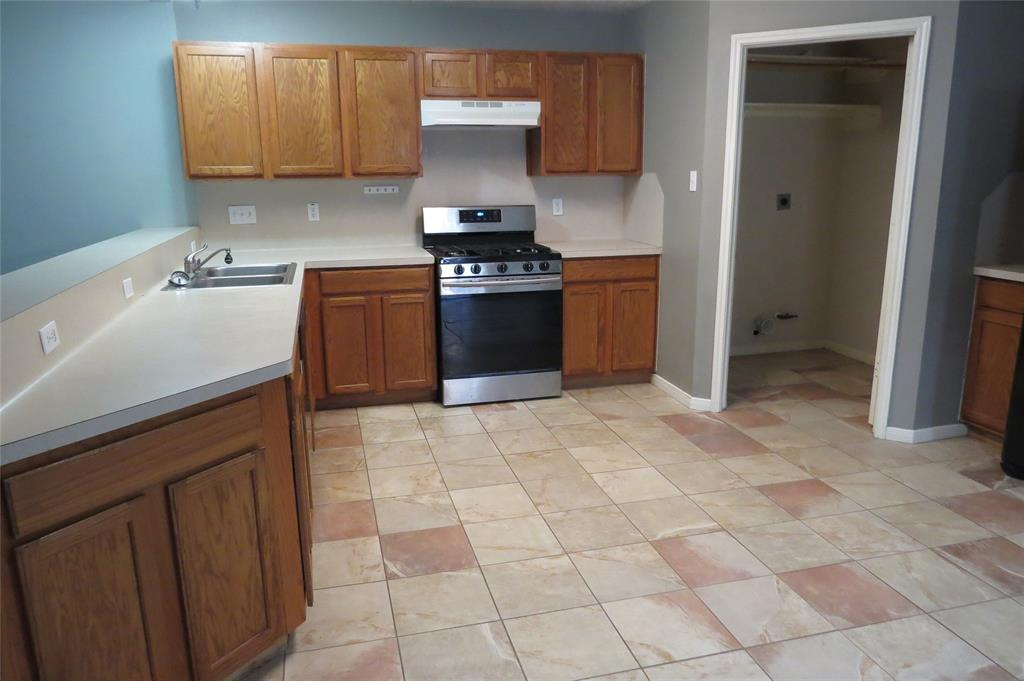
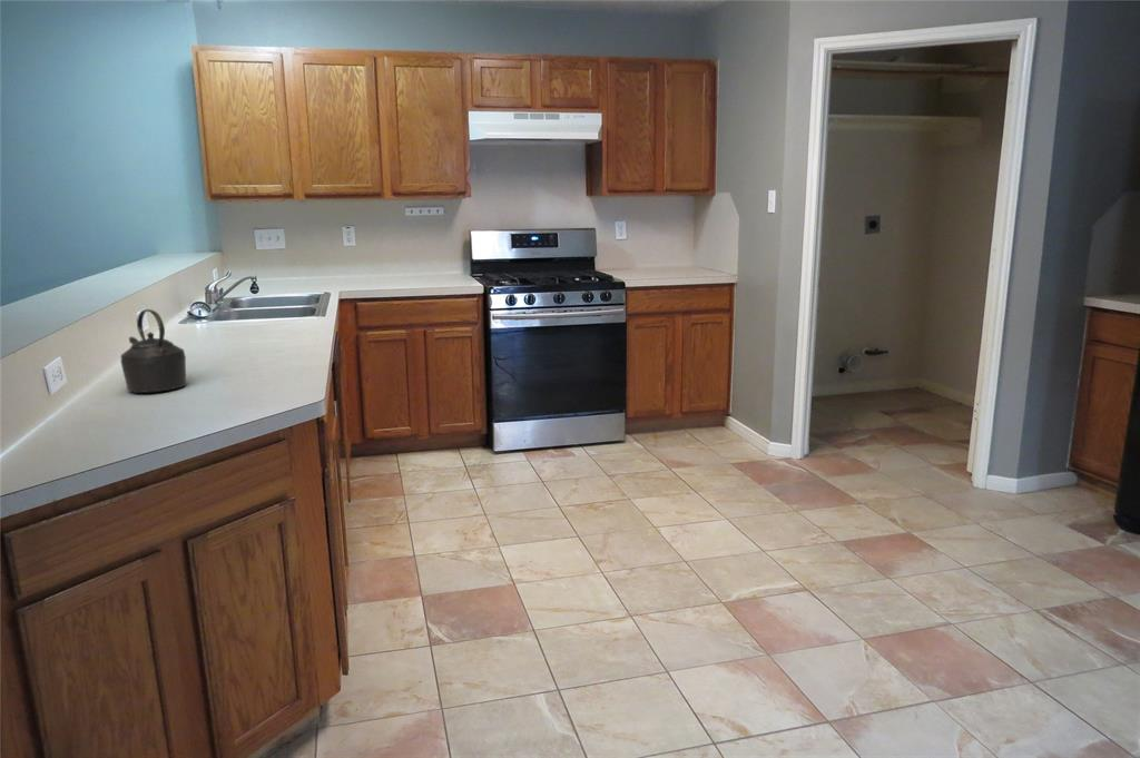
+ kettle [119,308,187,394]
